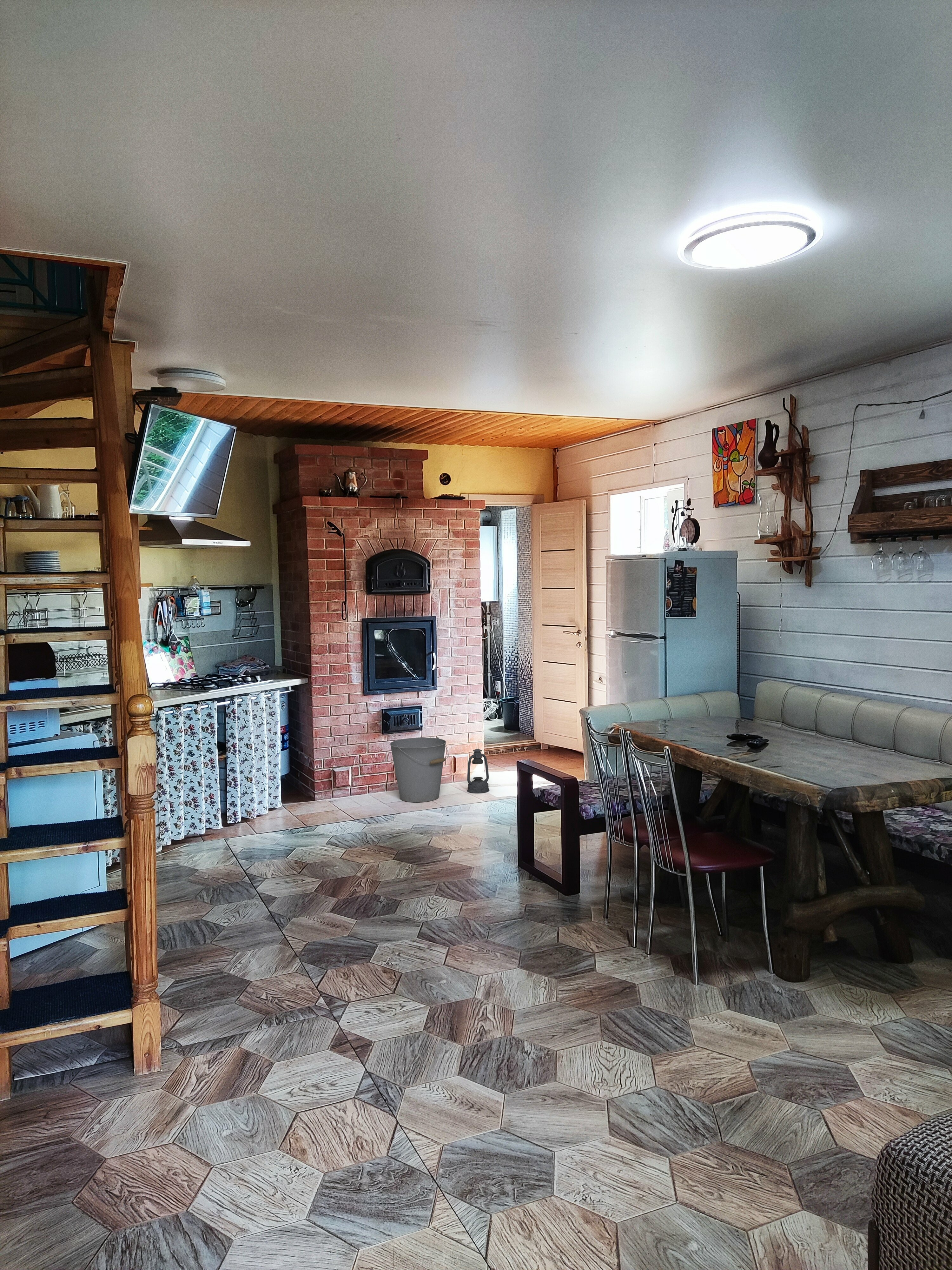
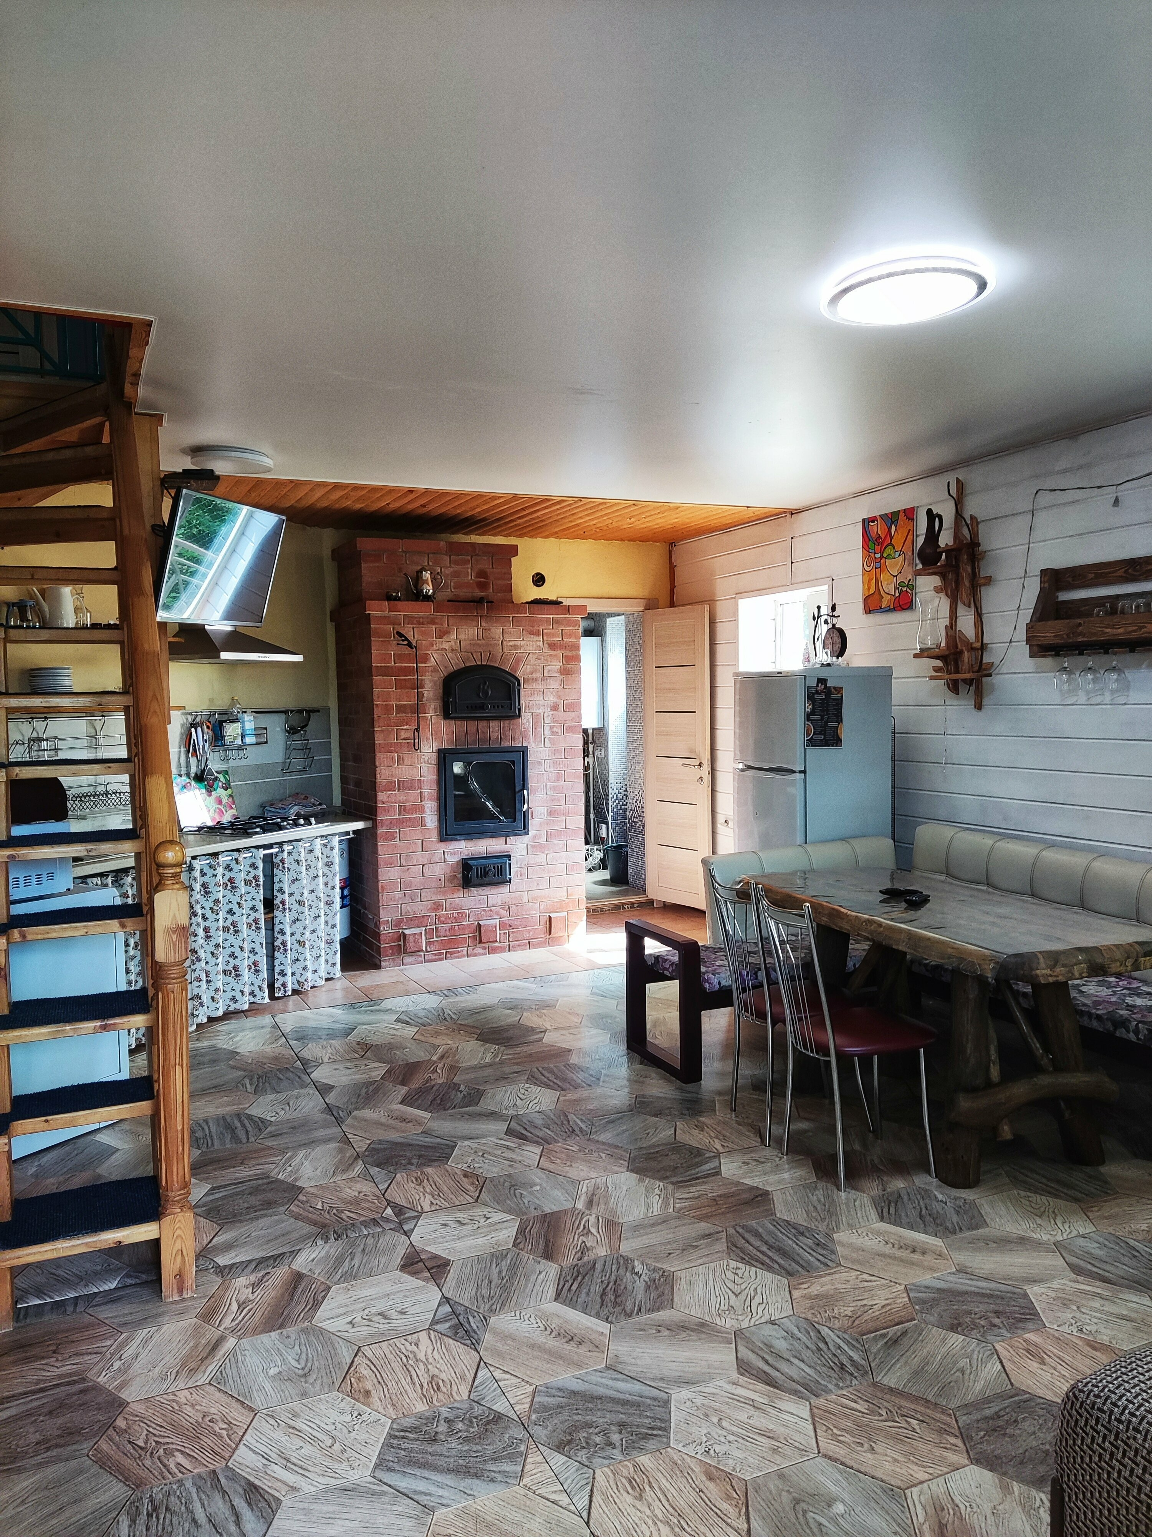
- bucket [390,737,449,803]
- lantern [467,748,490,793]
